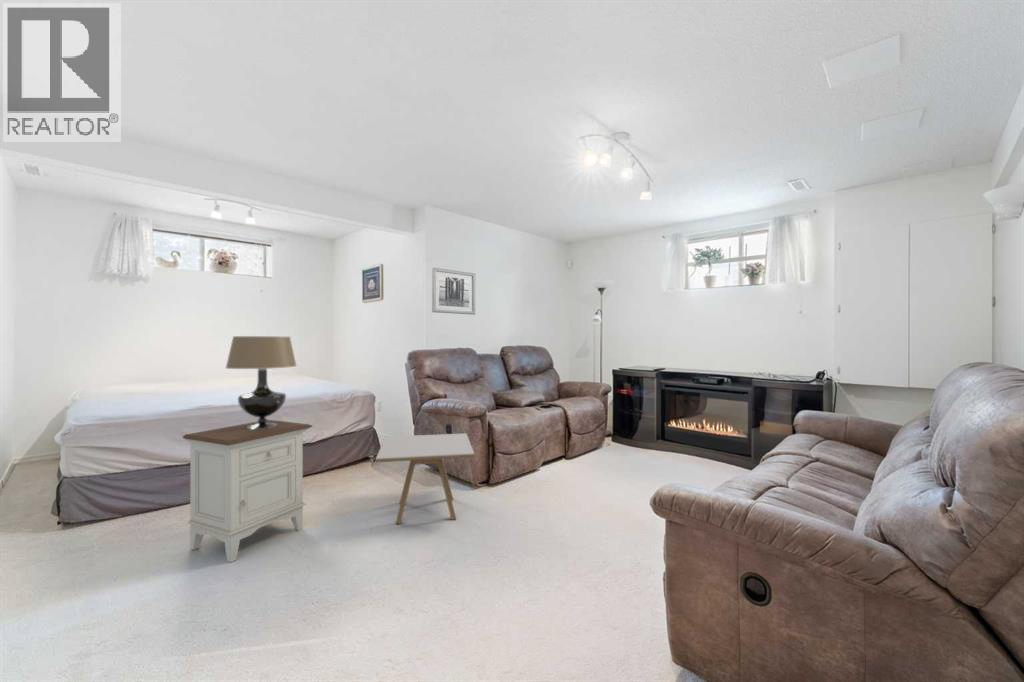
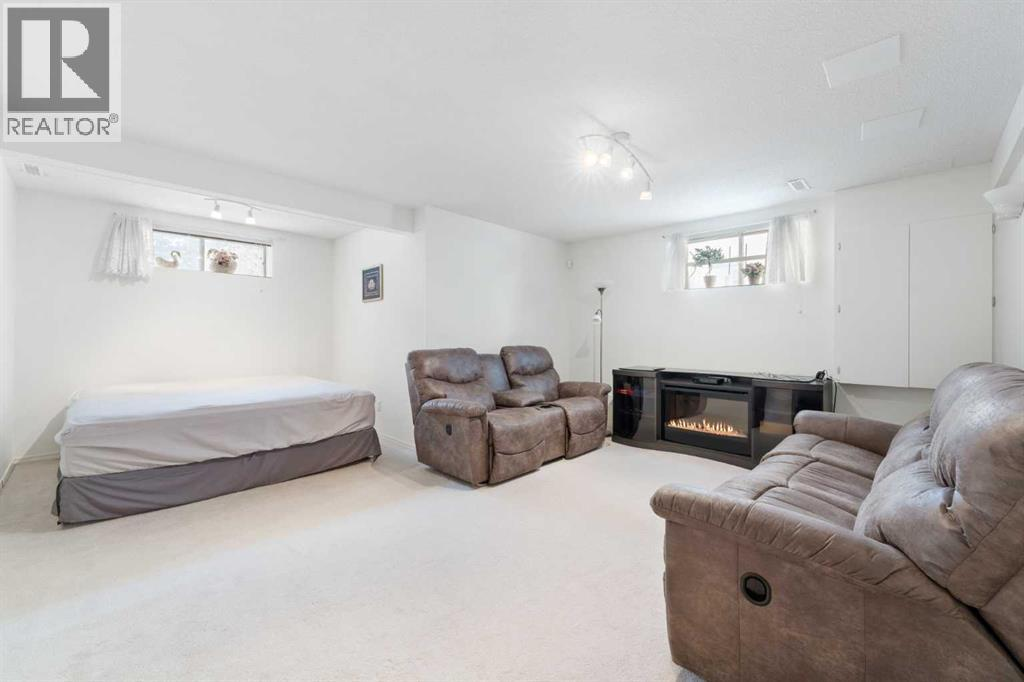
- nightstand [182,419,313,563]
- table lamp [225,335,298,429]
- wall art [431,267,476,316]
- side table [375,432,475,525]
